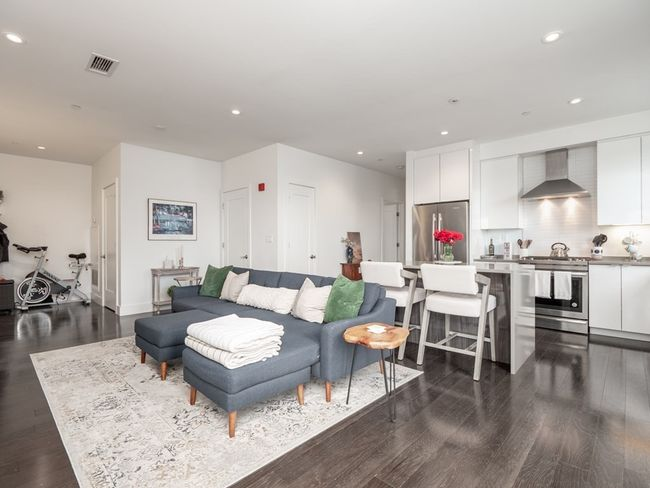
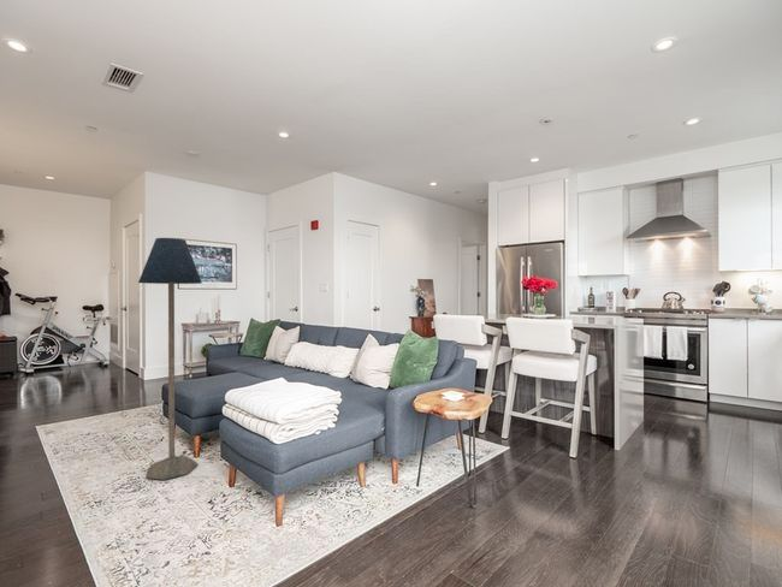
+ floor lamp [137,237,203,481]
